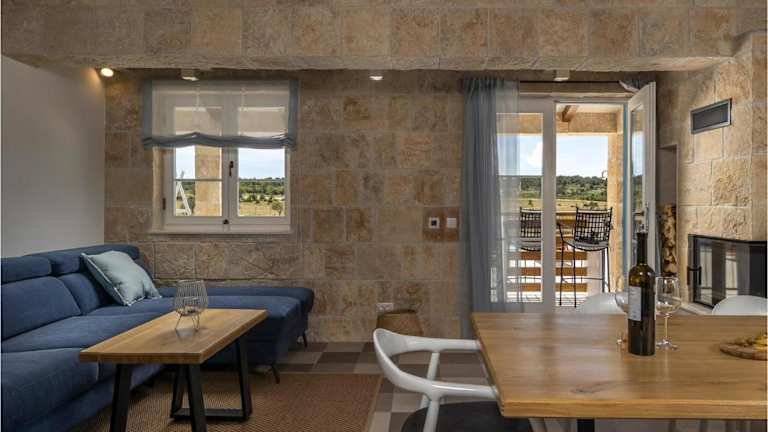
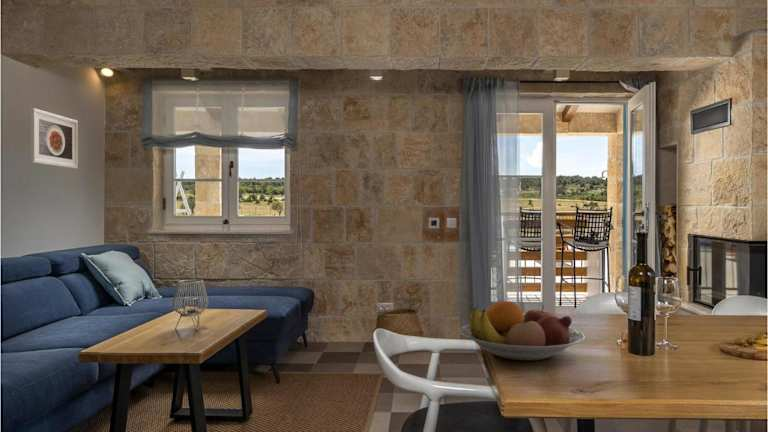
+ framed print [30,107,79,170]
+ fruit bowl [459,300,586,361]
